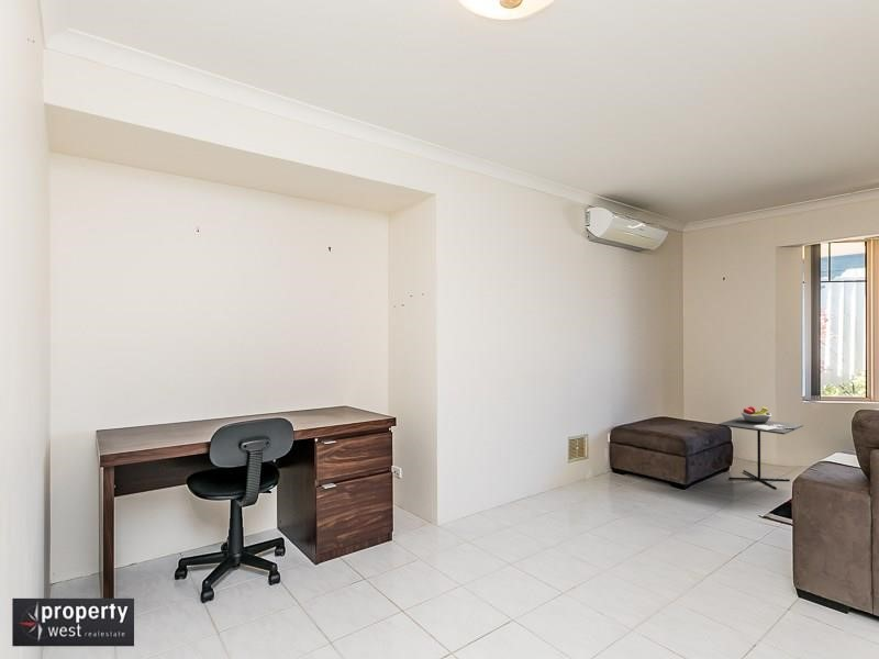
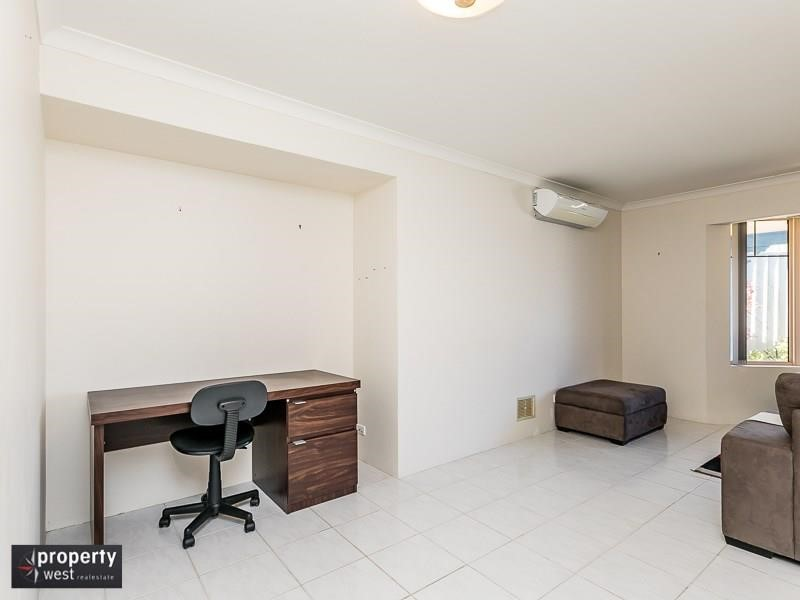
- kitchen table [717,405,804,490]
